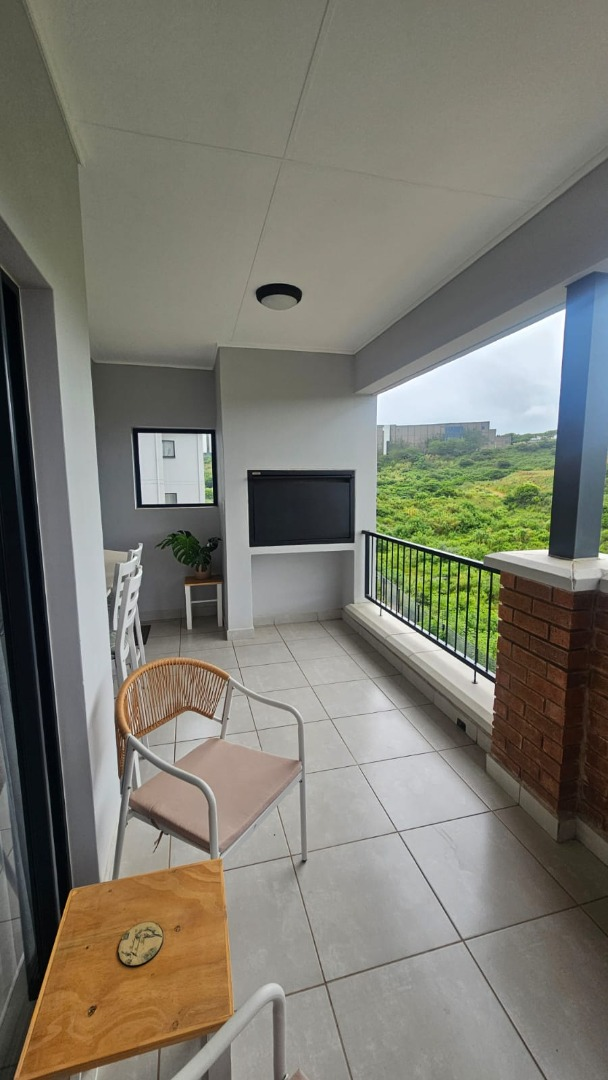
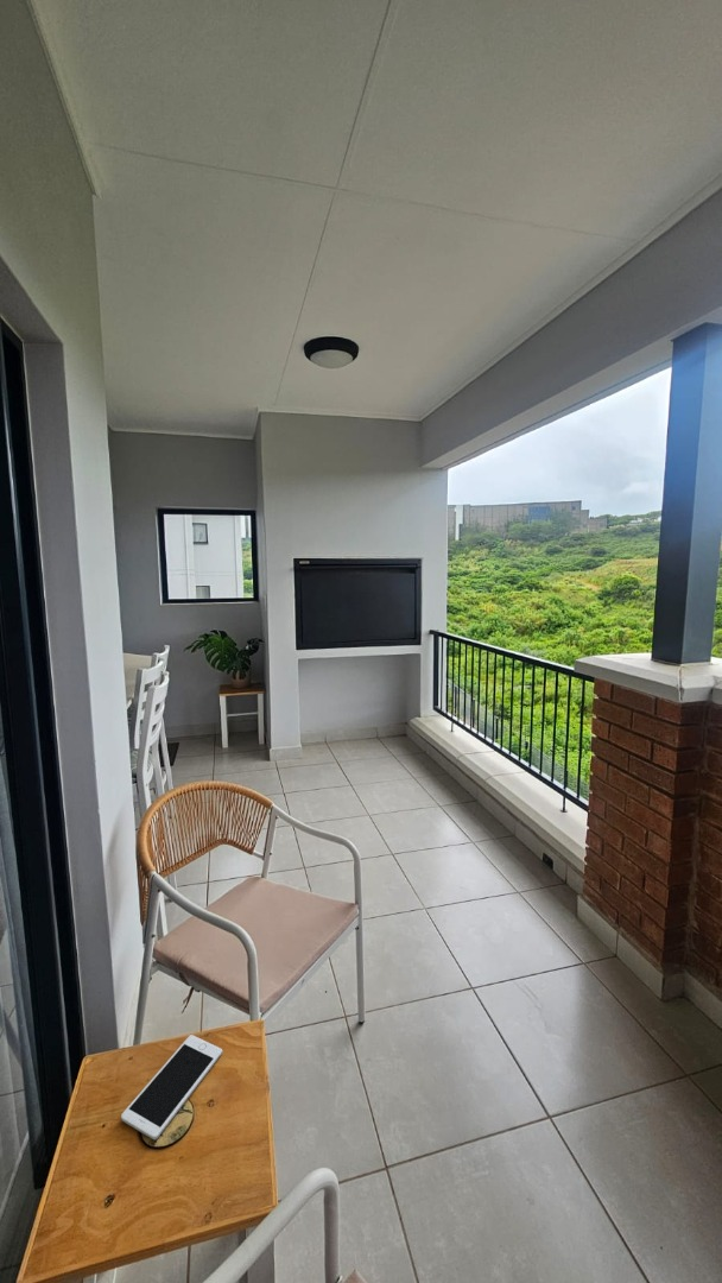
+ cell phone [120,1034,223,1140]
